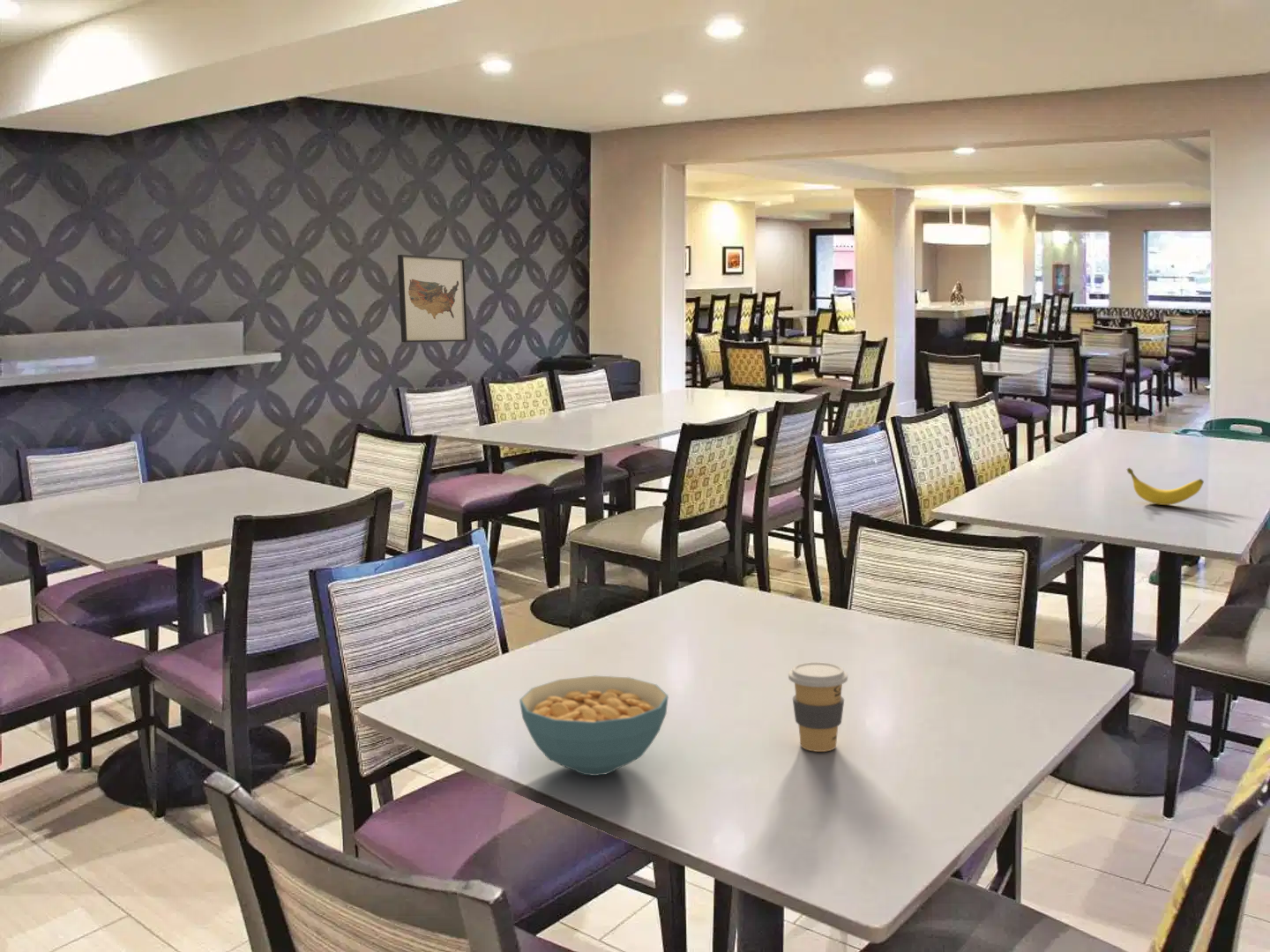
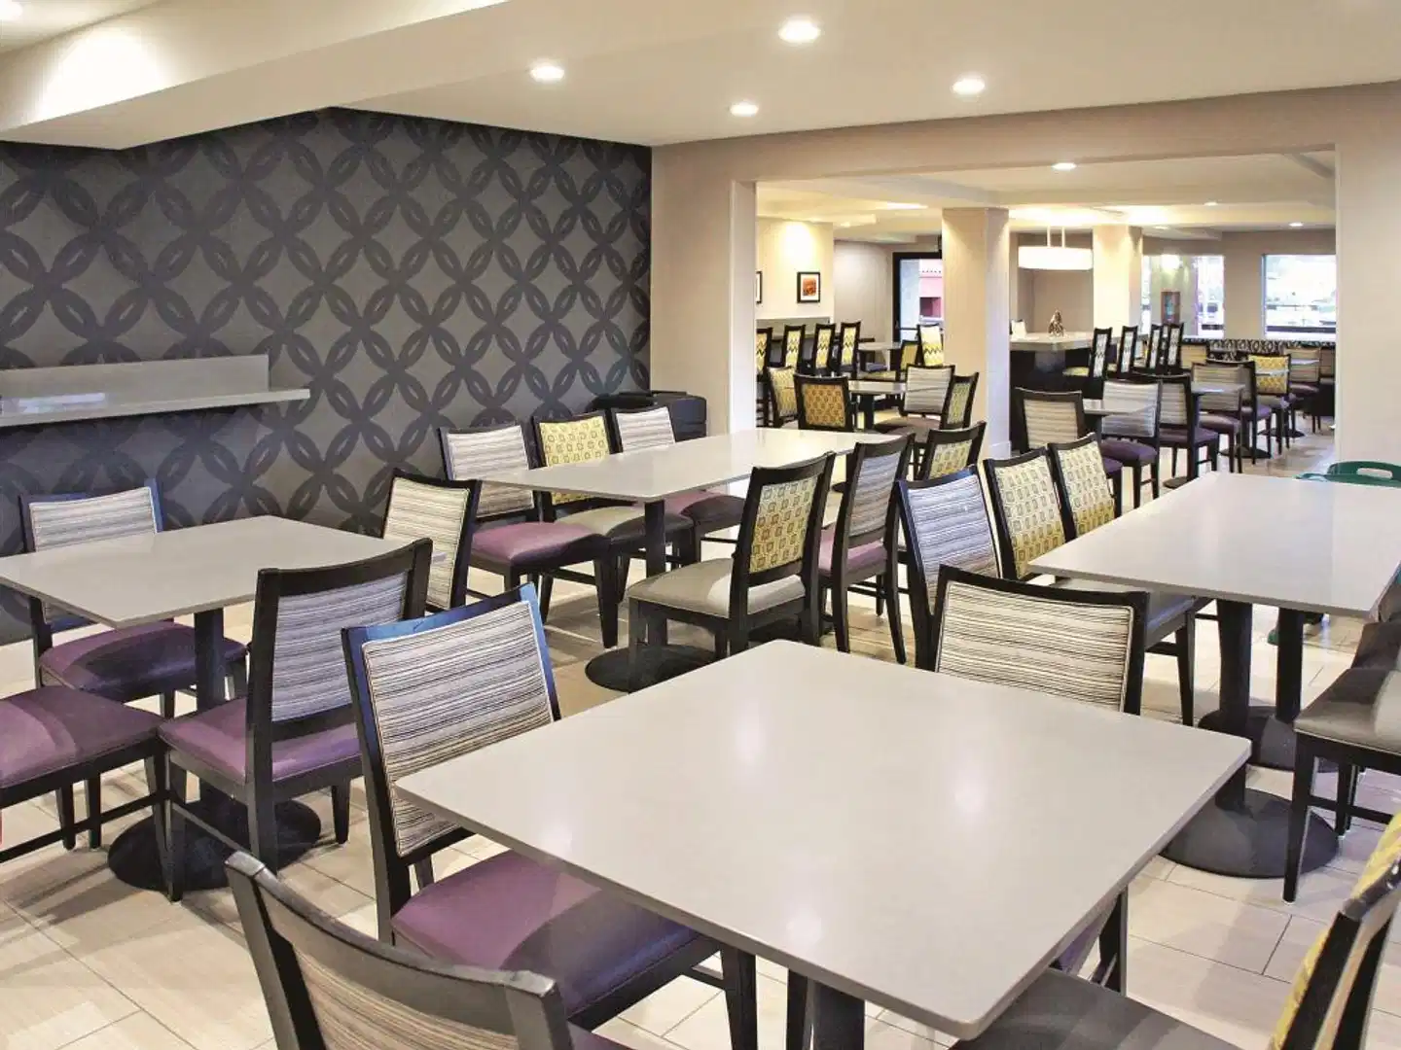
- banana [1126,467,1205,506]
- cereal bowl [519,675,669,777]
- wall art [397,254,468,343]
- coffee cup [788,661,848,753]
